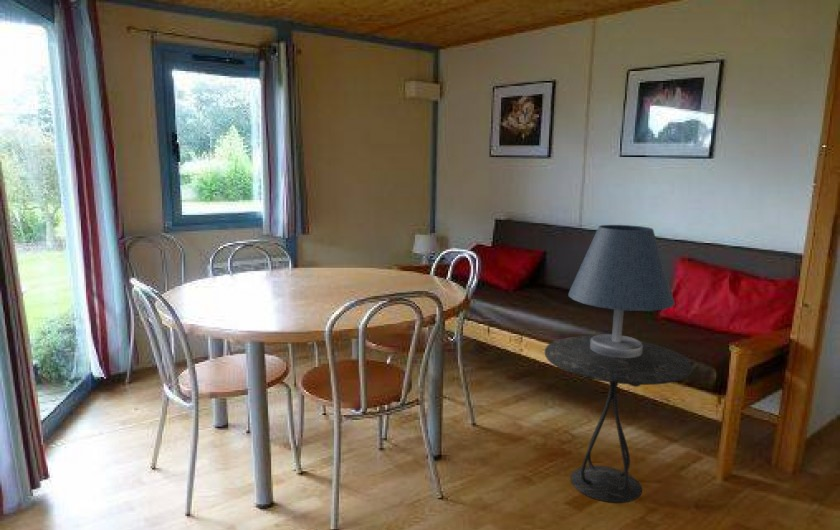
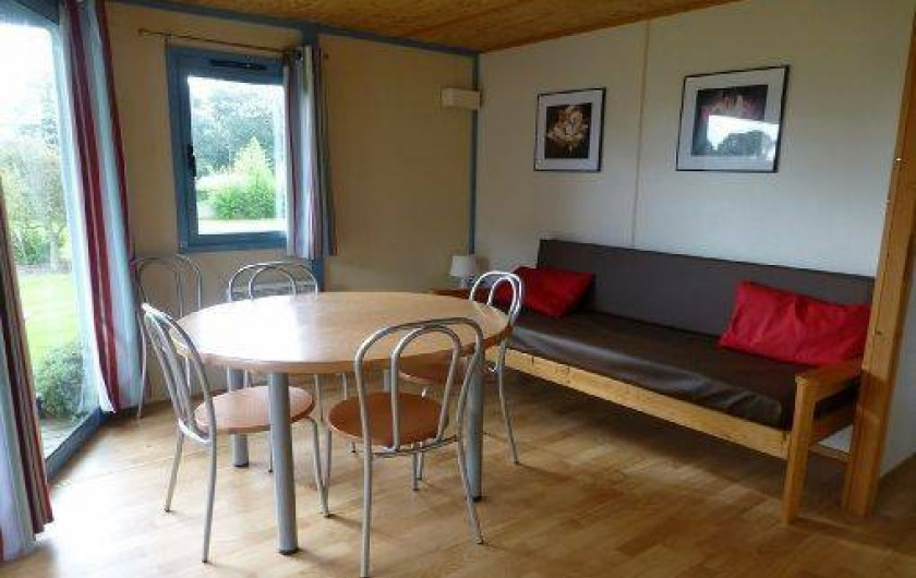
- table lamp [567,224,676,358]
- side table [544,335,693,504]
